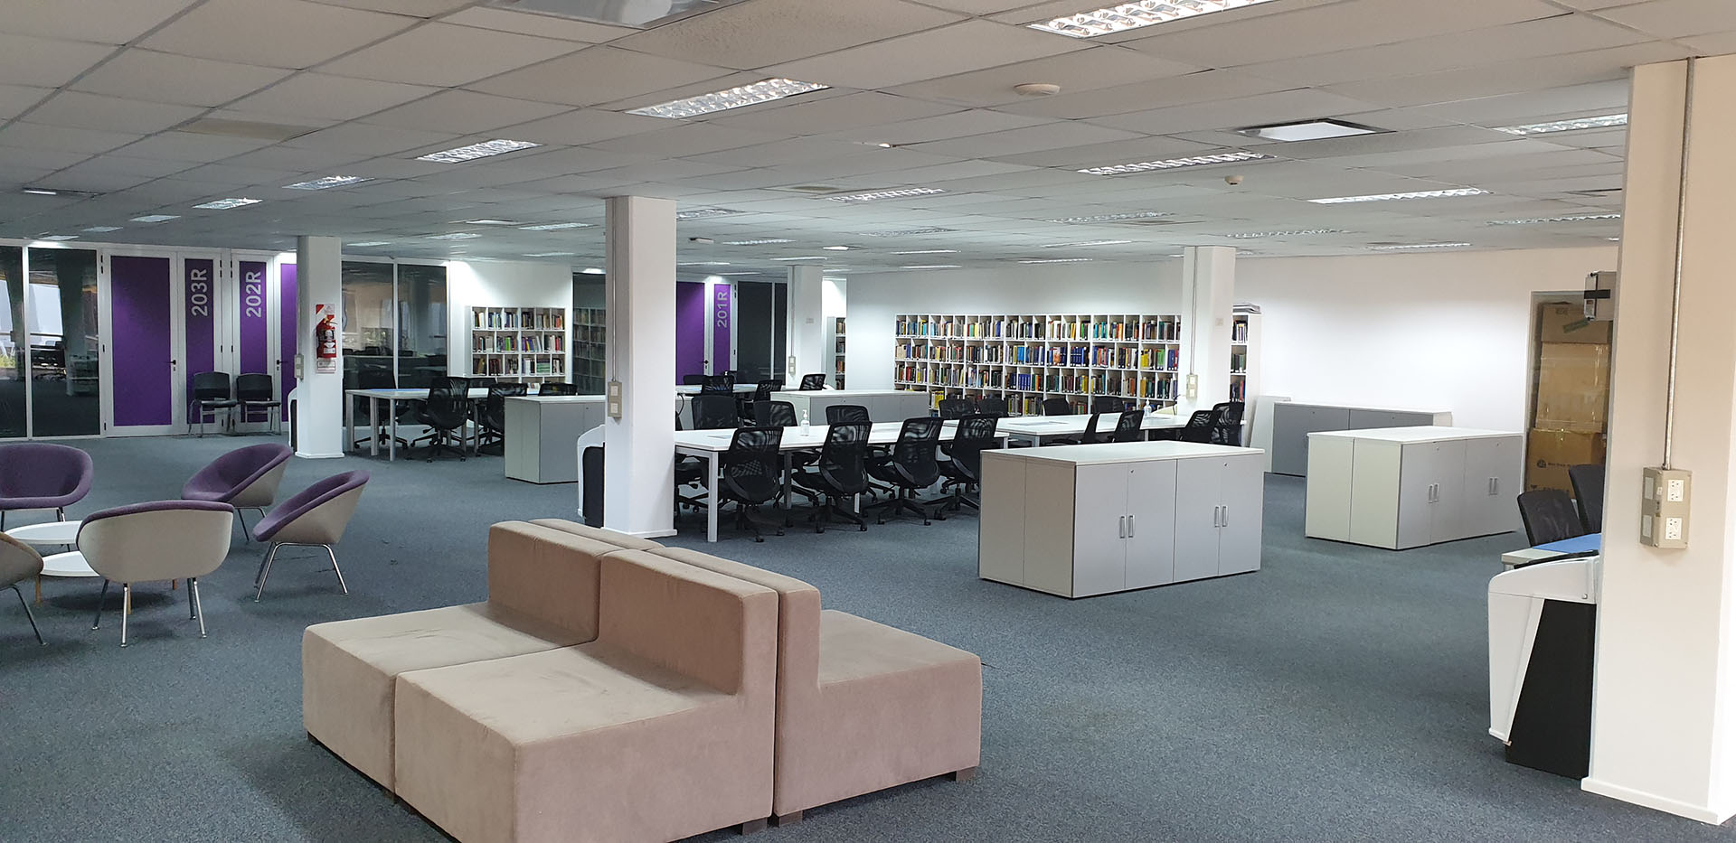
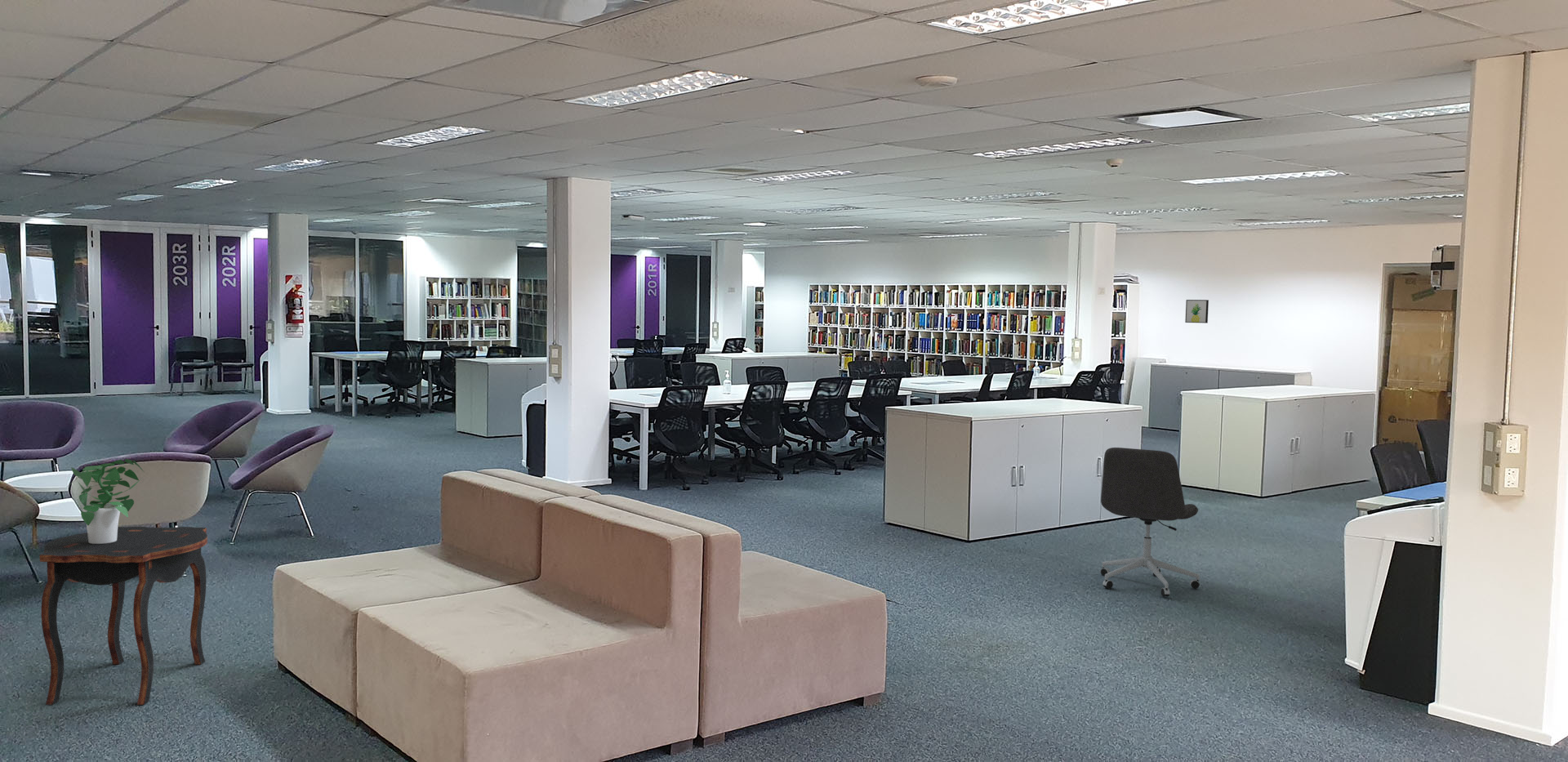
+ potted plant [68,458,145,544]
+ wall art [1184,299,1209,324]
+ side table [39,526,208,706]
+ office chair [1099,447,1201,597]
